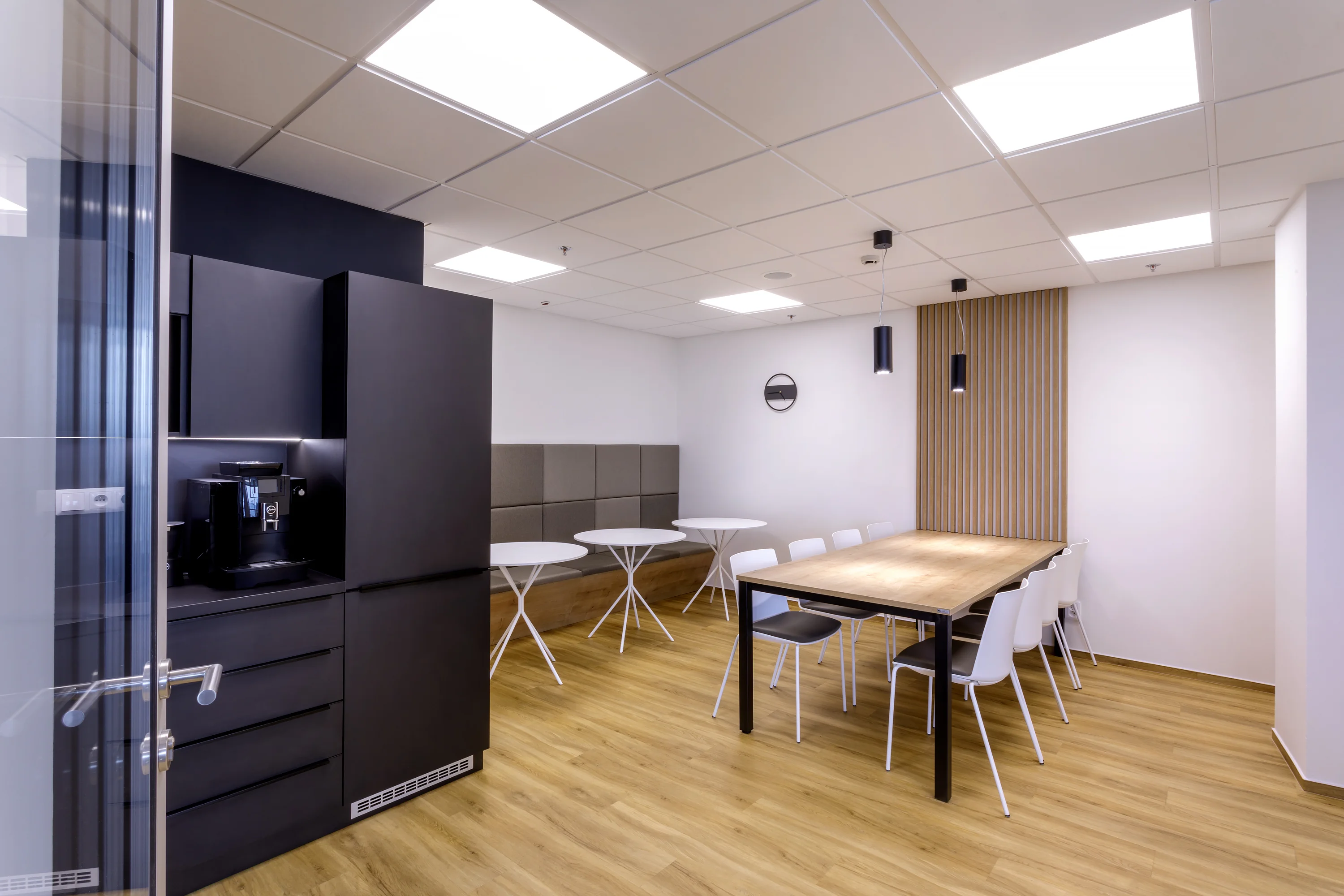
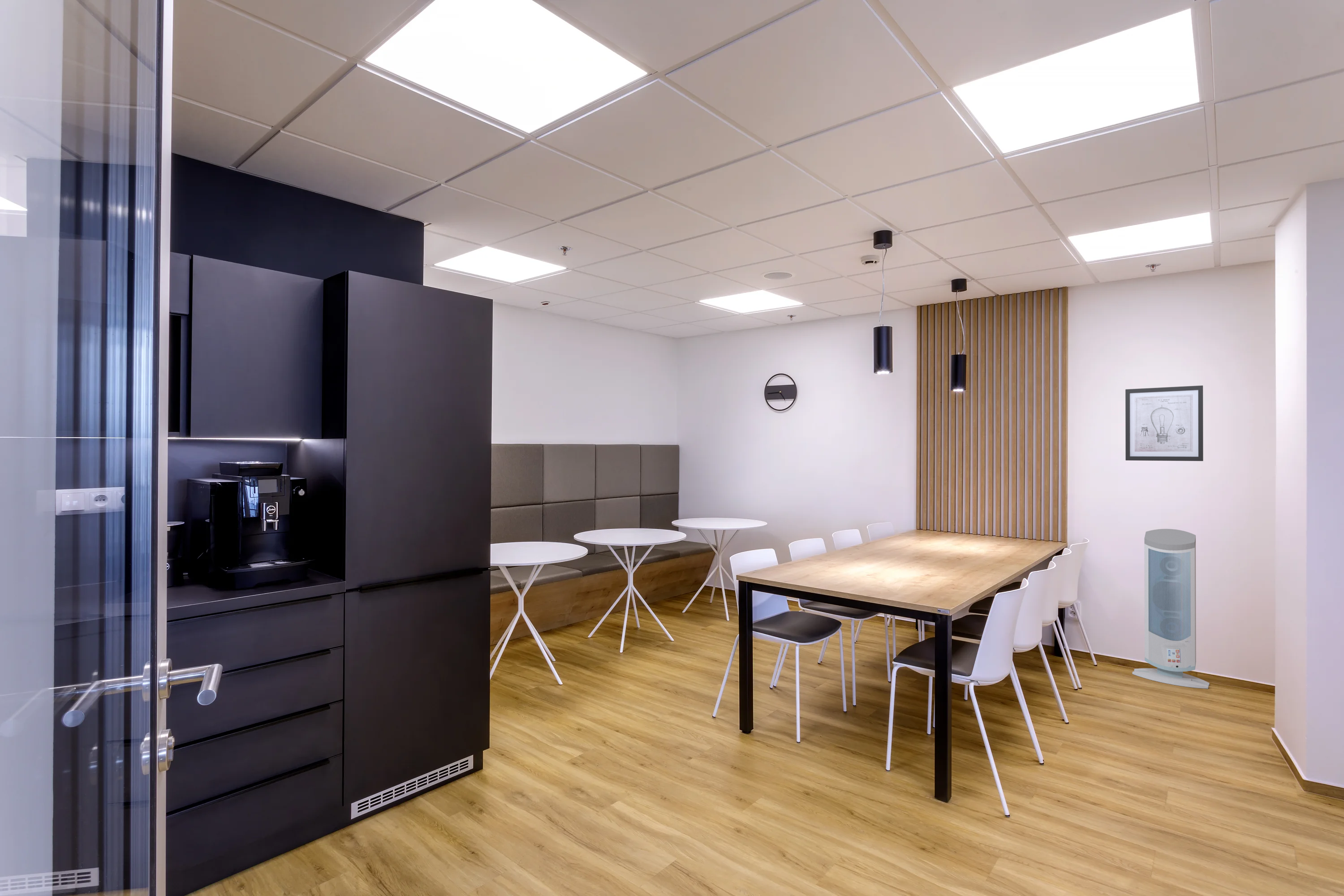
+ wall art [1125,385,1204,461]
+ air purifier [1132,529,1210,689]
